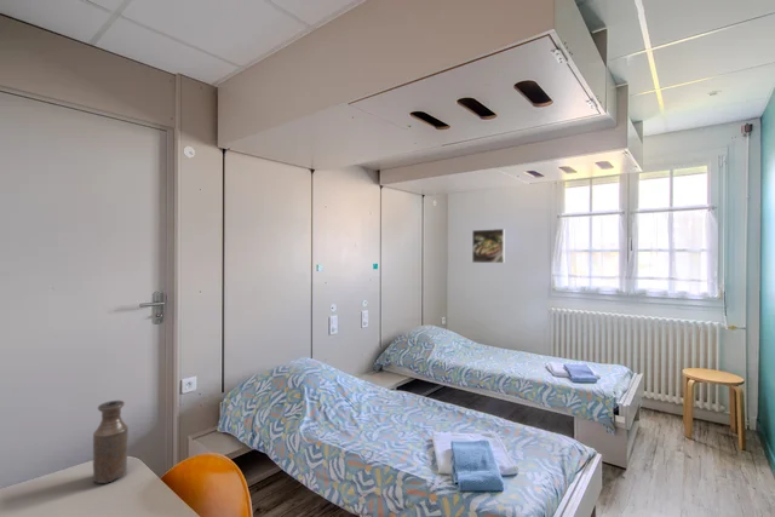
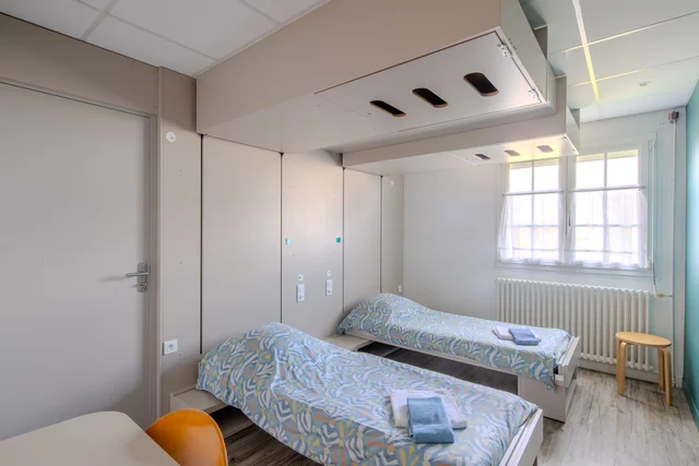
- bottle [92,400,130,484]
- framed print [471,228,506,264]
